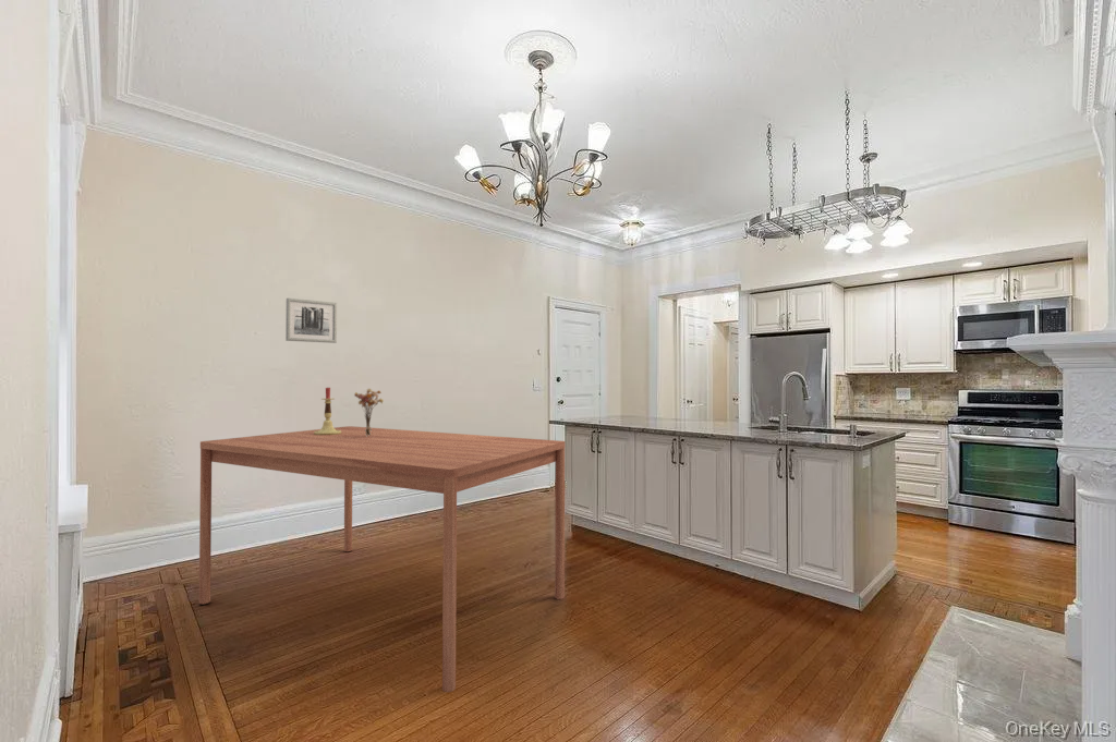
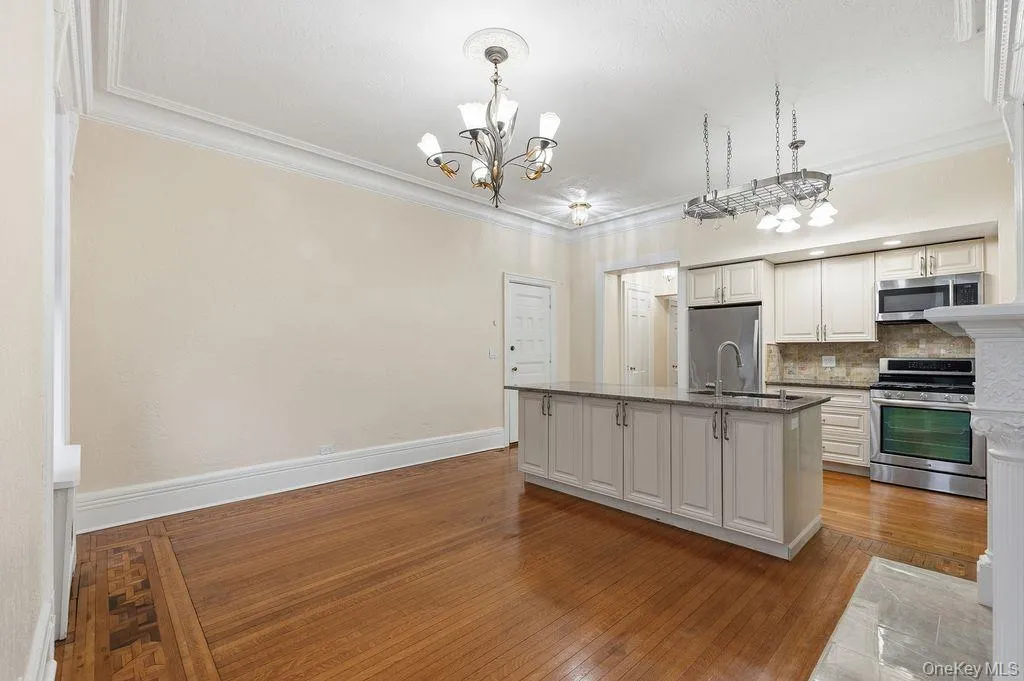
- candlestick [314,387,341,435]
- wall art [284,297,338,344]
- dining table [198,425,566,693]
- bouquet [353,387,385,437]
